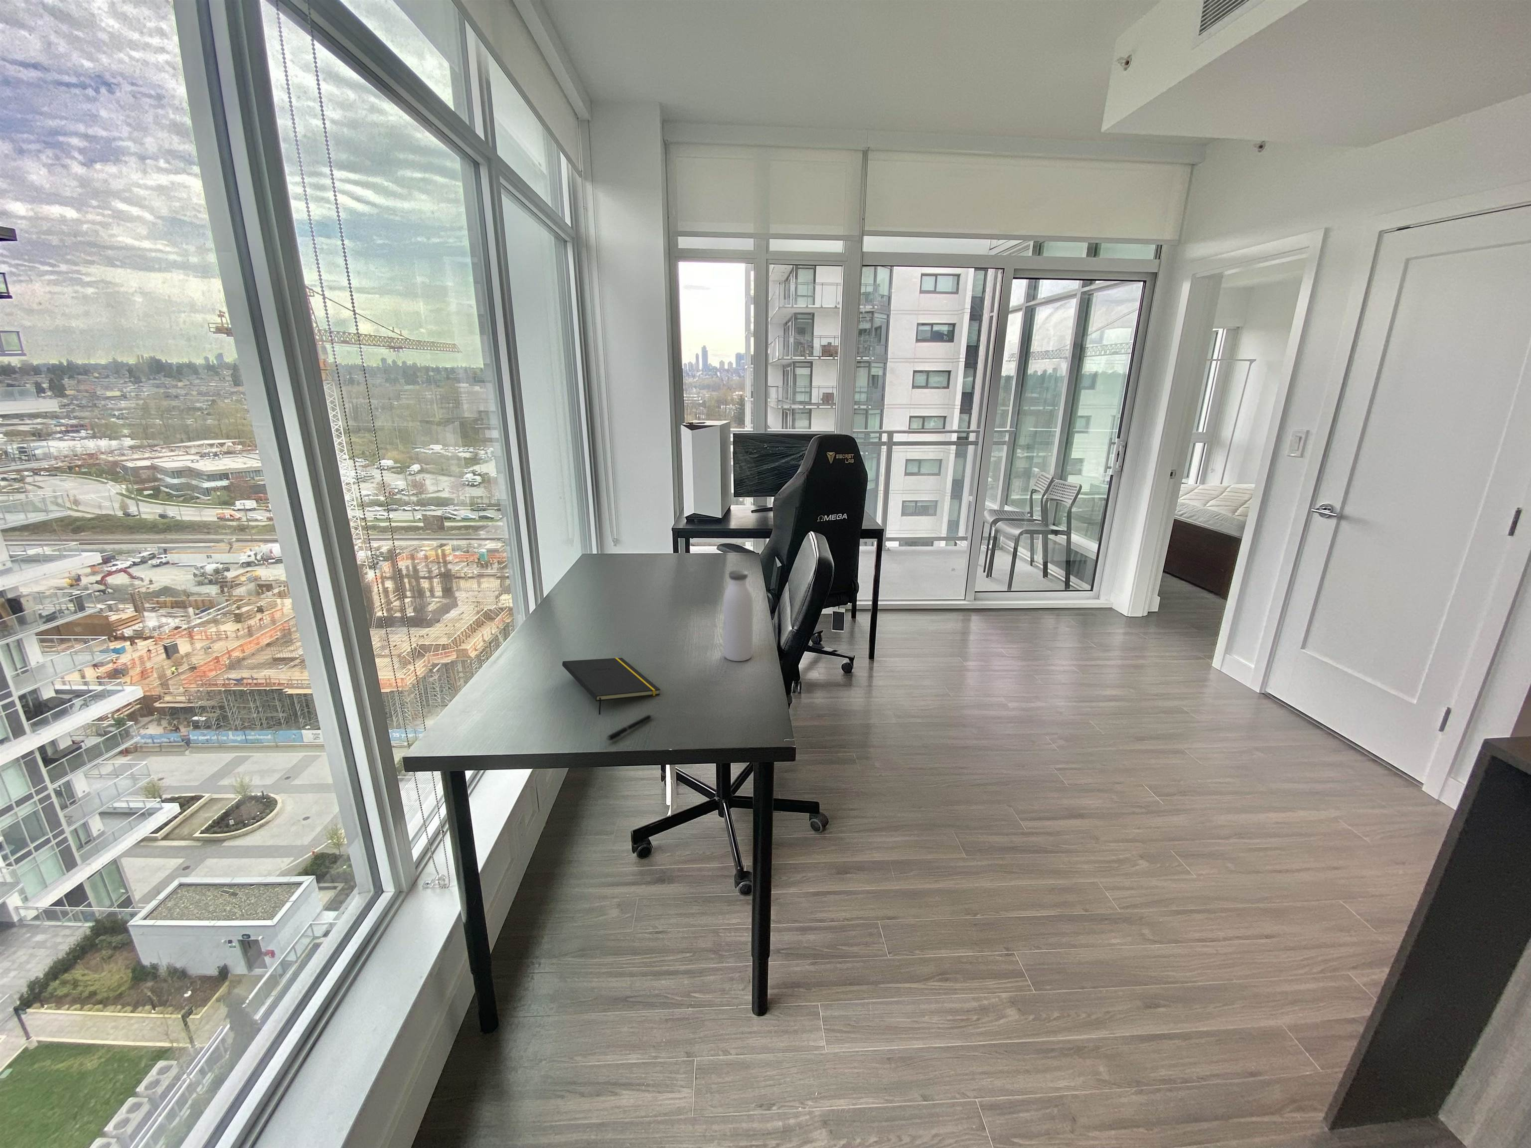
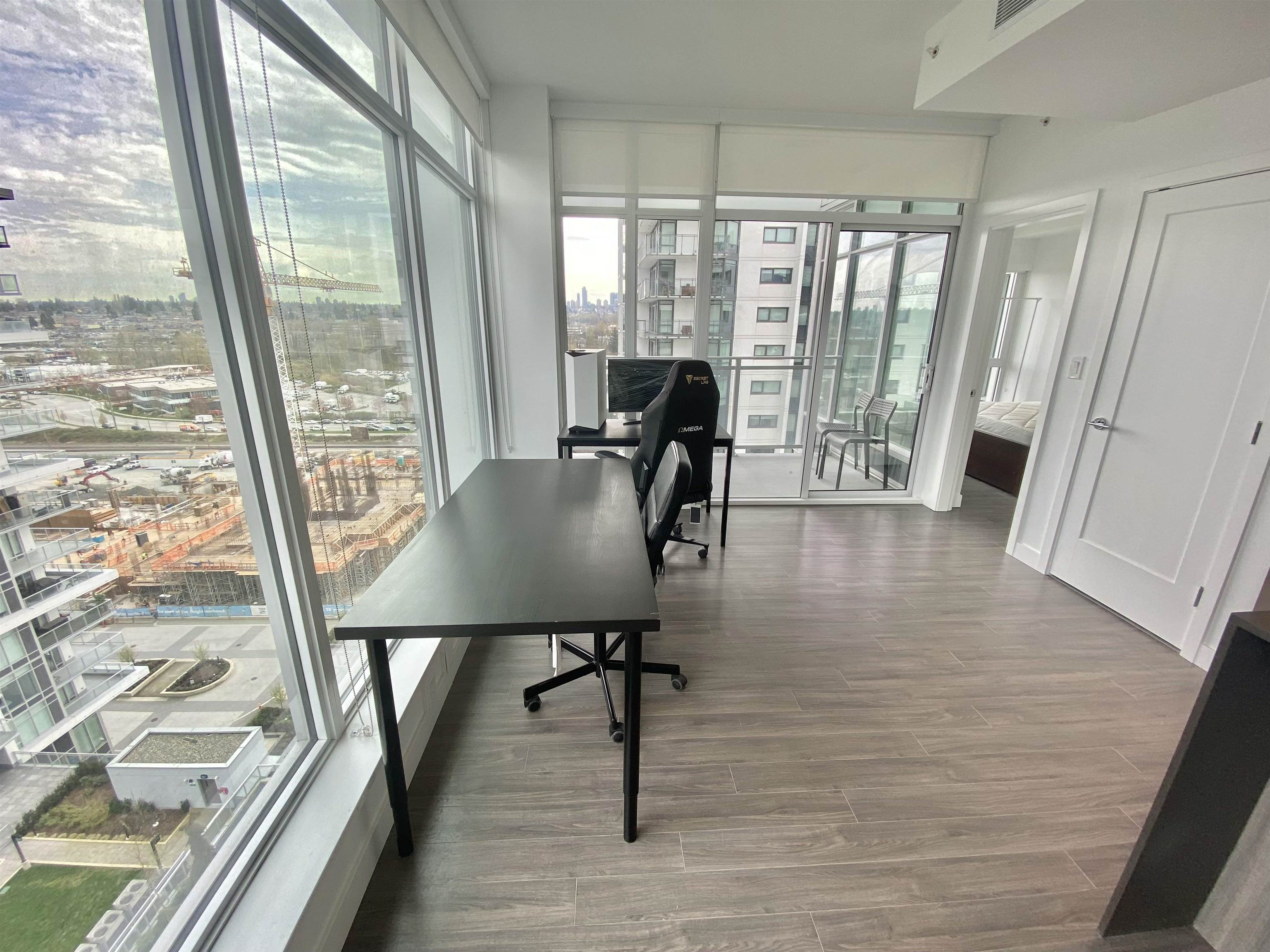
- notepad [562,657,661,715]
- pen [605,714,655,742]
- water bottle [722,569,753,662]
